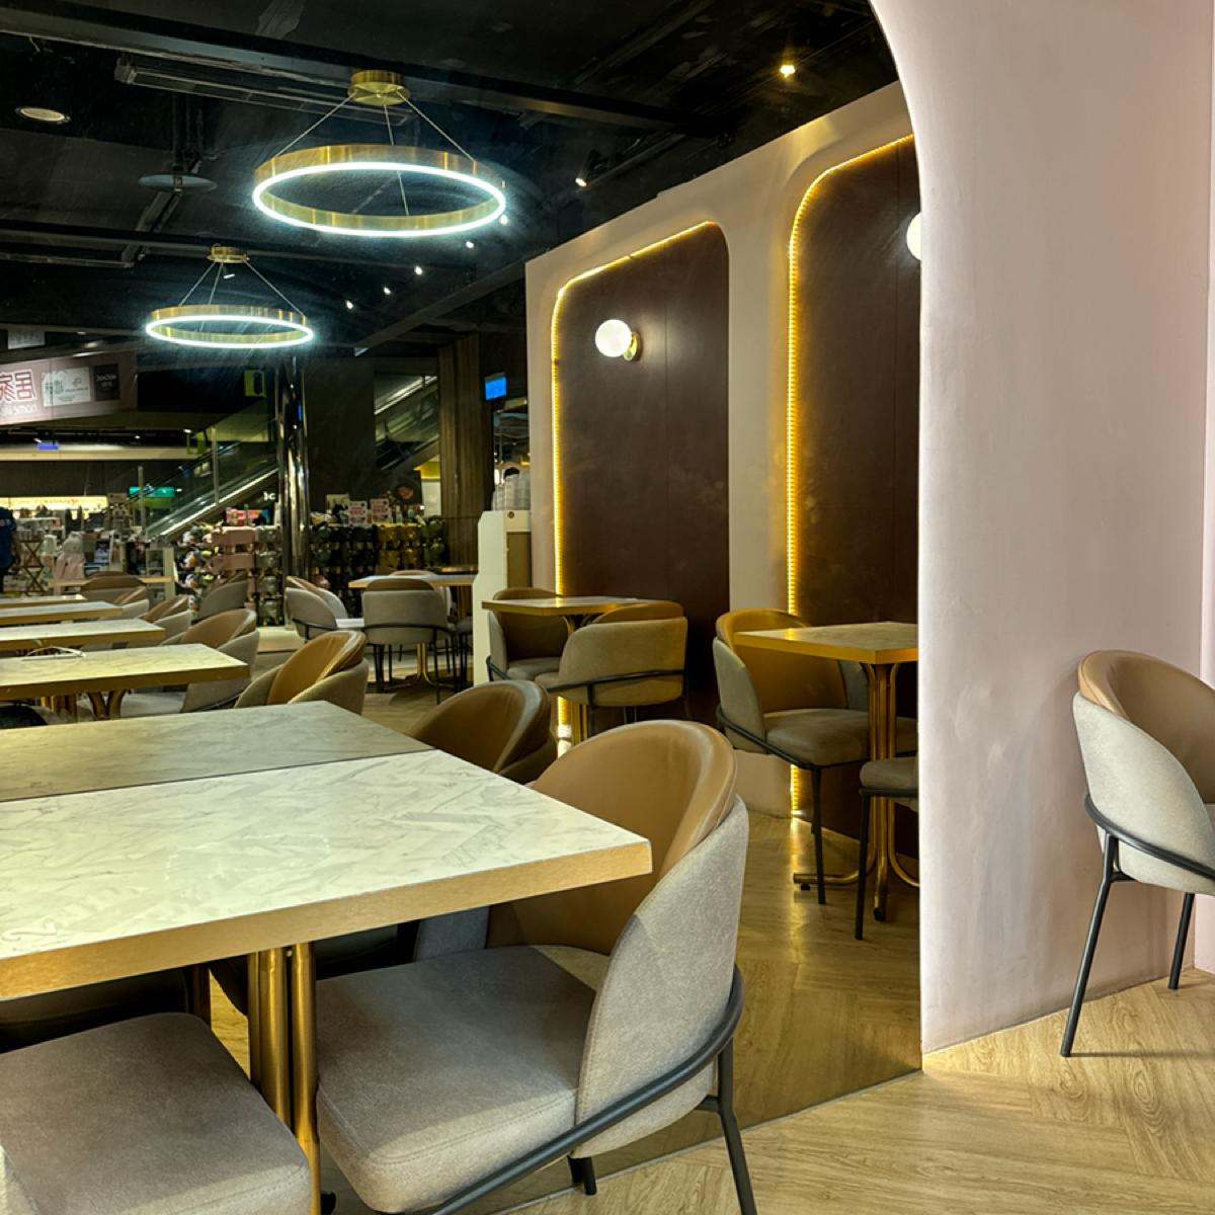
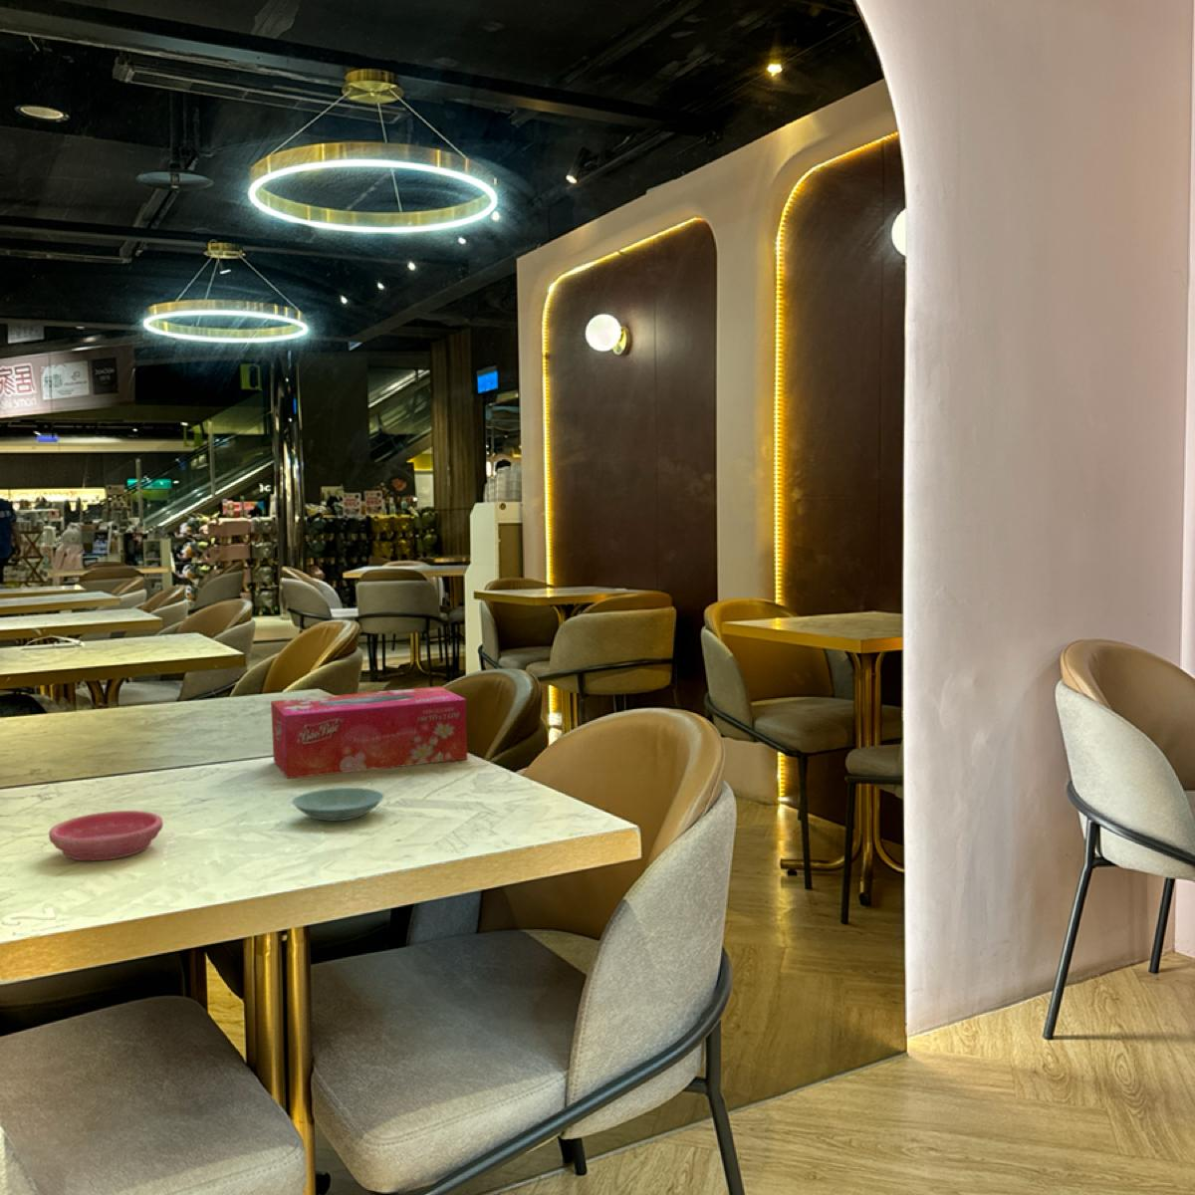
+ saucer [291,787,384,822]
+ tissue box [270,685,469,780]
+ saucer [48,810,163,861]
